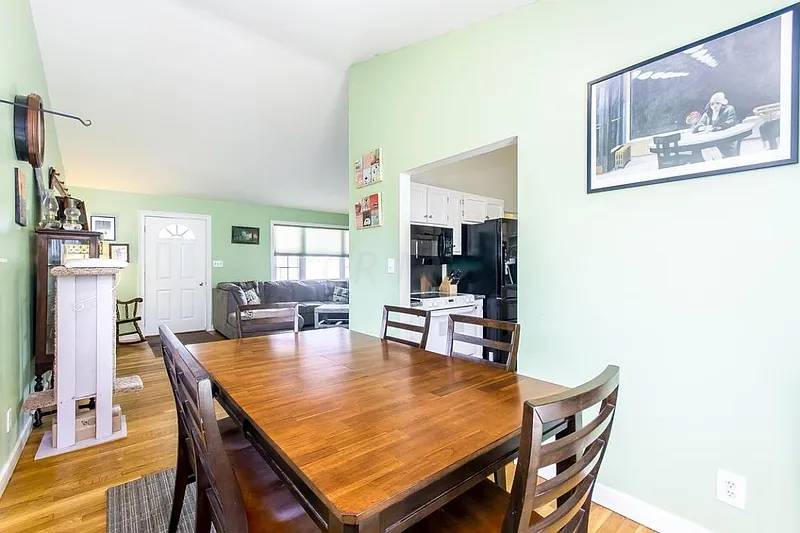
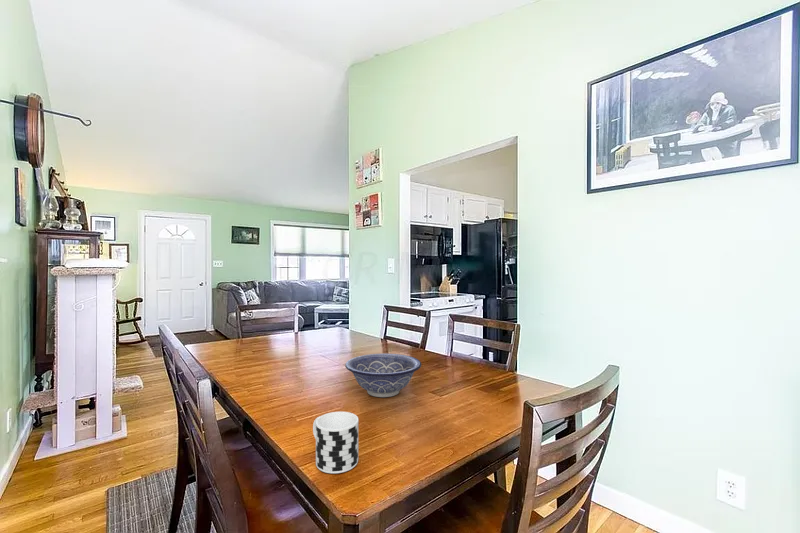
+ cup [312,411,359,474]
+ decorative bowl [344,353,422,398]
